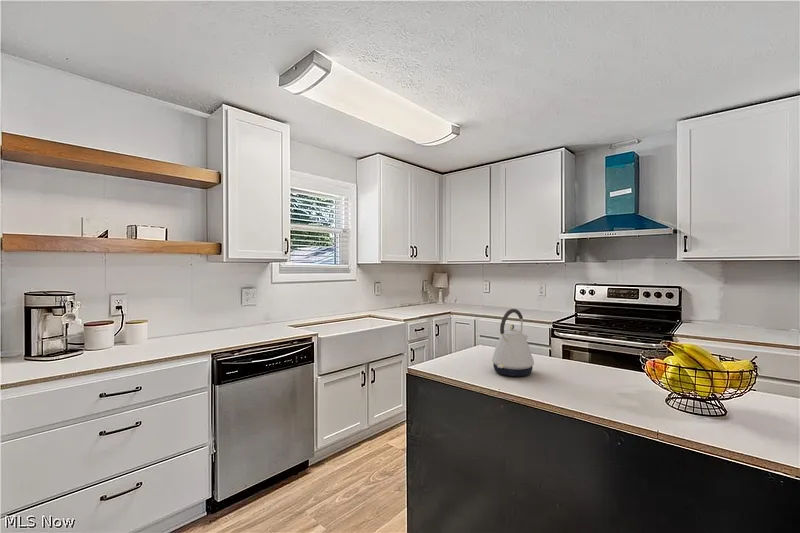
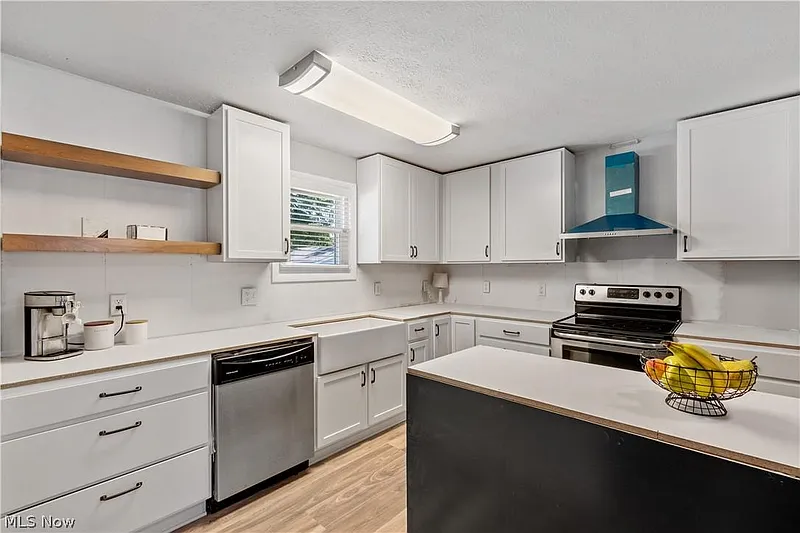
- kettle [491,308,535,377]
